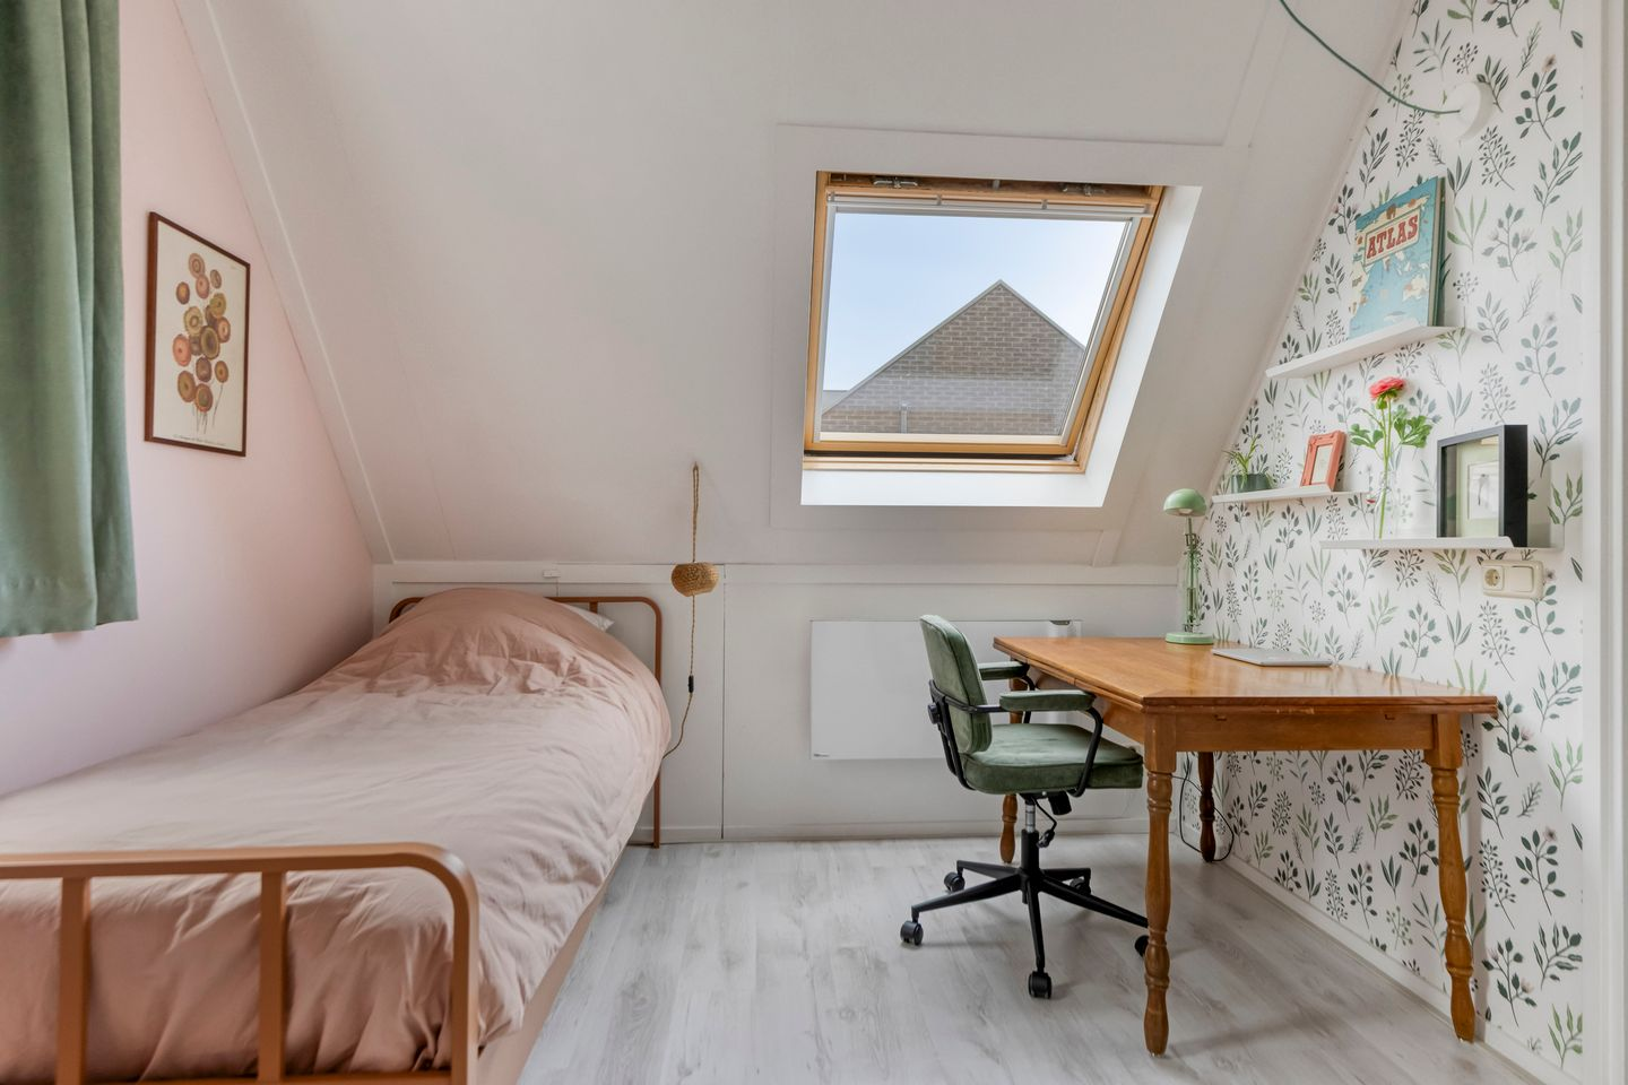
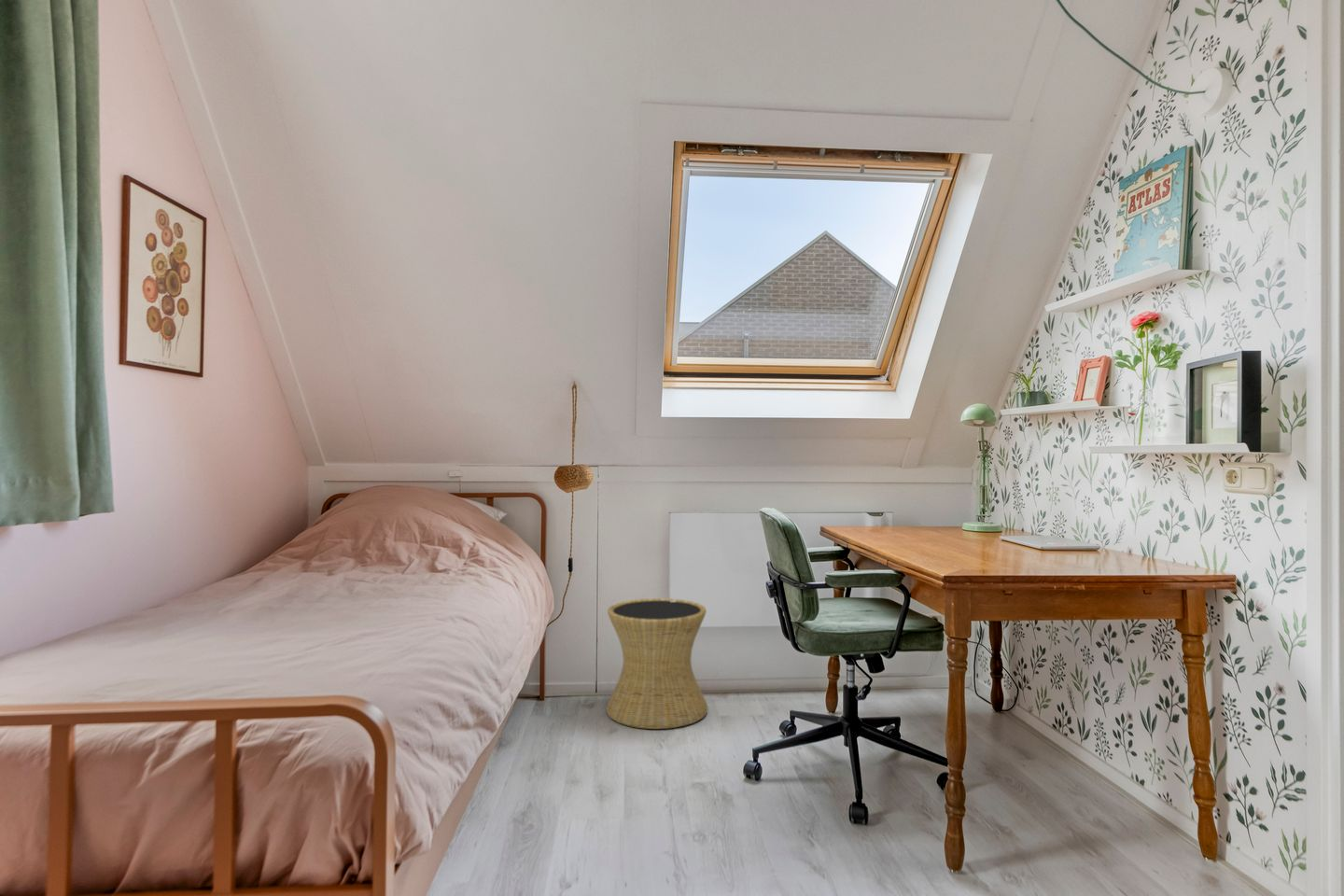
+ side table [606,597,709,730]
